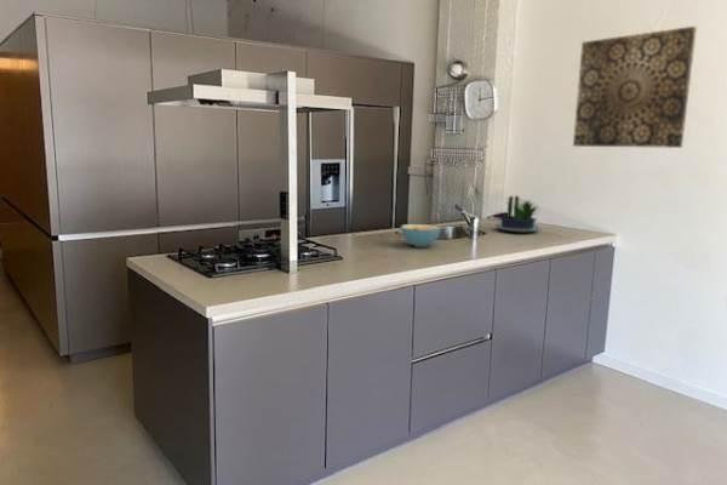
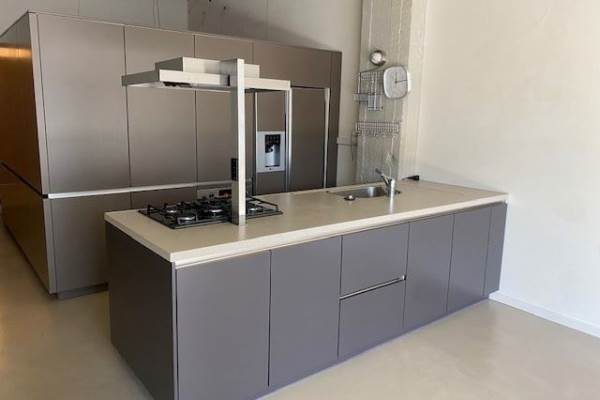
- potted plant [494,194,540,233]
- cereal bowl [400,223,442,249]
- wall art [572,25,698,149]
